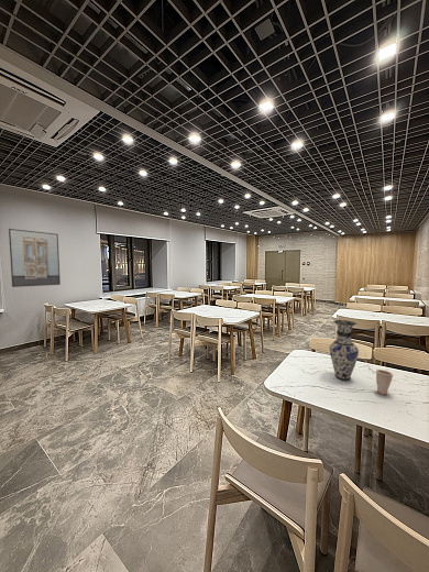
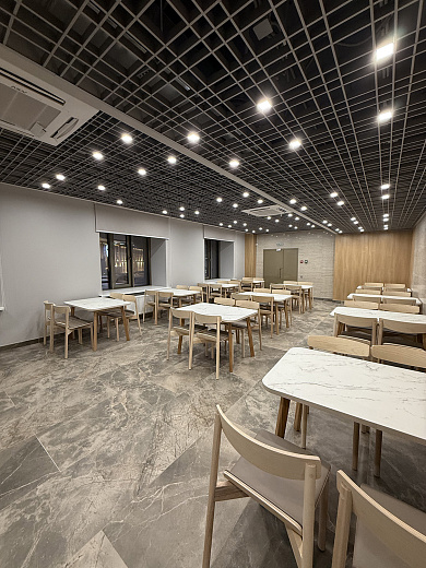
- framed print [8,228,62,288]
- vase [329,319,360,382]
- cup [375,369,395,396]
